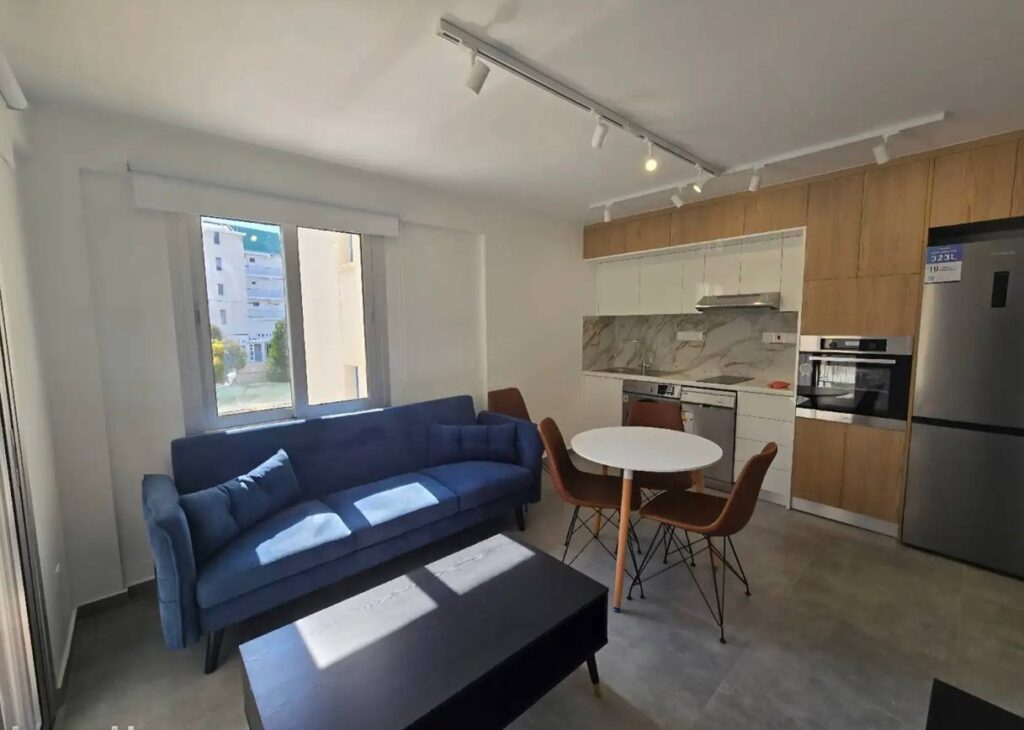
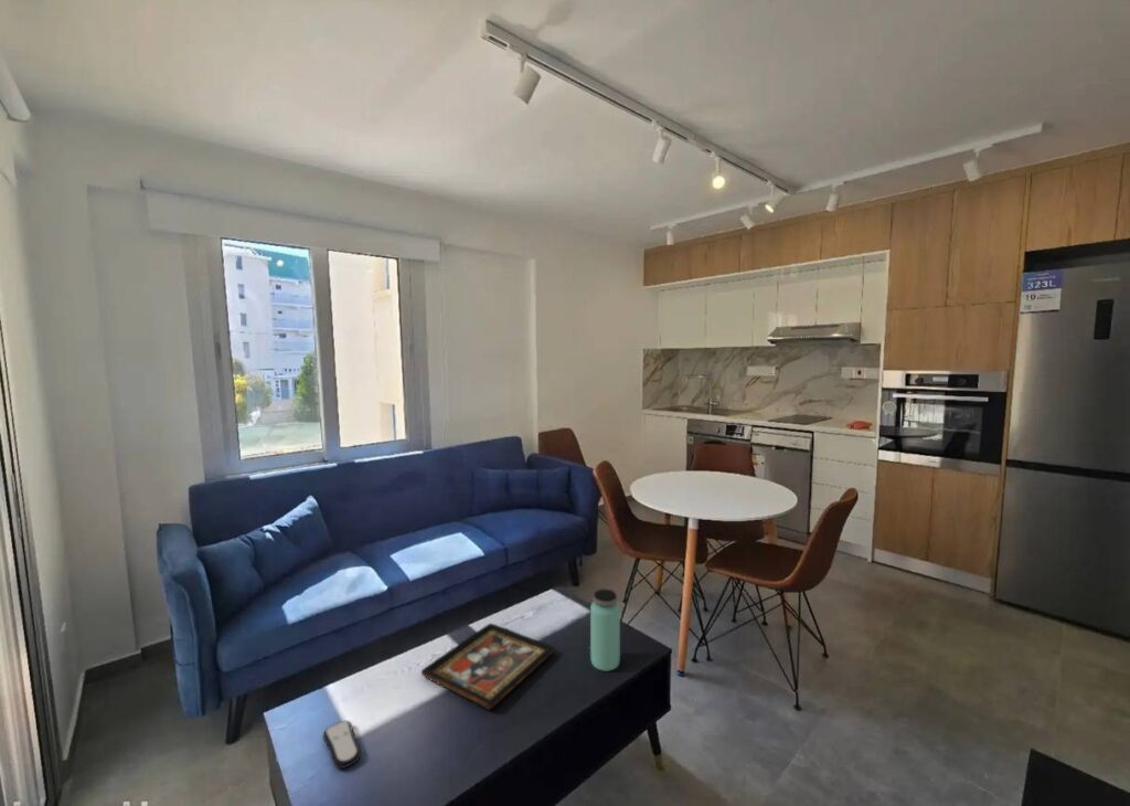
+ decorative tray [420,623,556,711]
+ remote control [322,720,362,770]
+ bottle [589,587,621,672]
